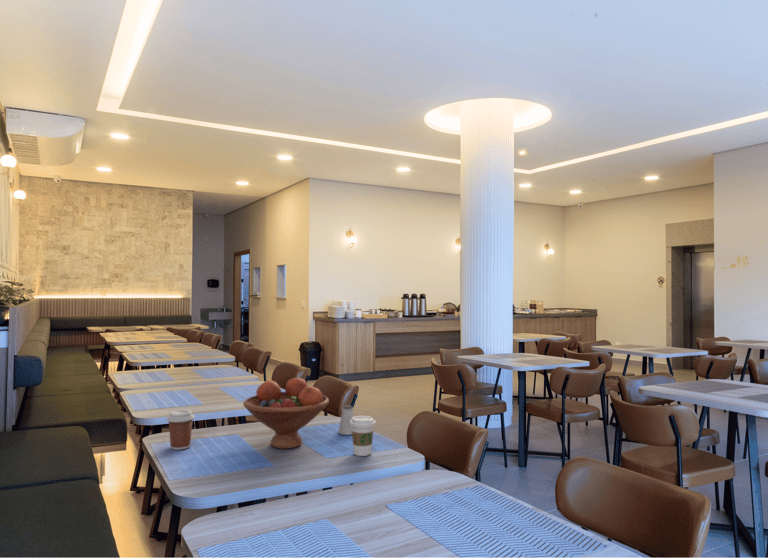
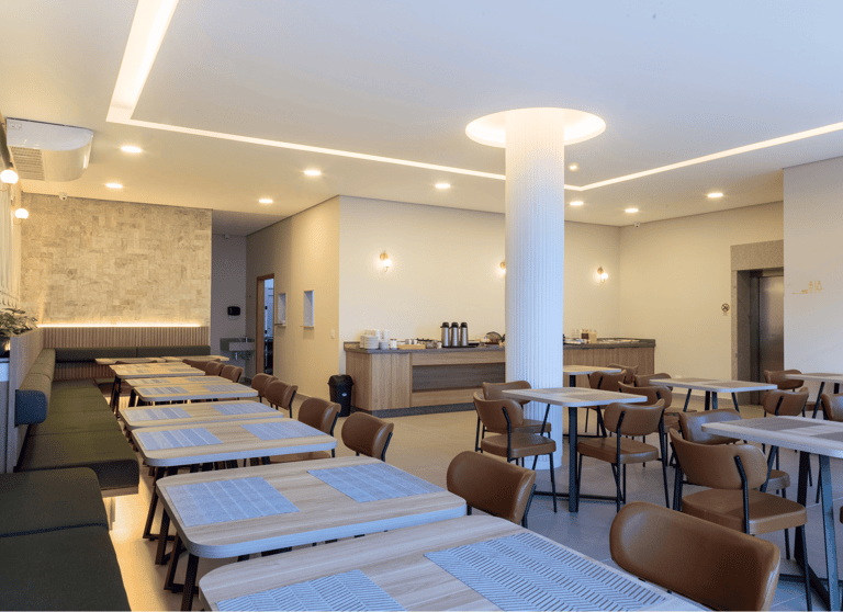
- saltshaker [337,404,355,436]
- coffee cup [350,415,377,457]
- fruit bowl [242,377,330,450]
- coffee cup [166,409,196,451]
